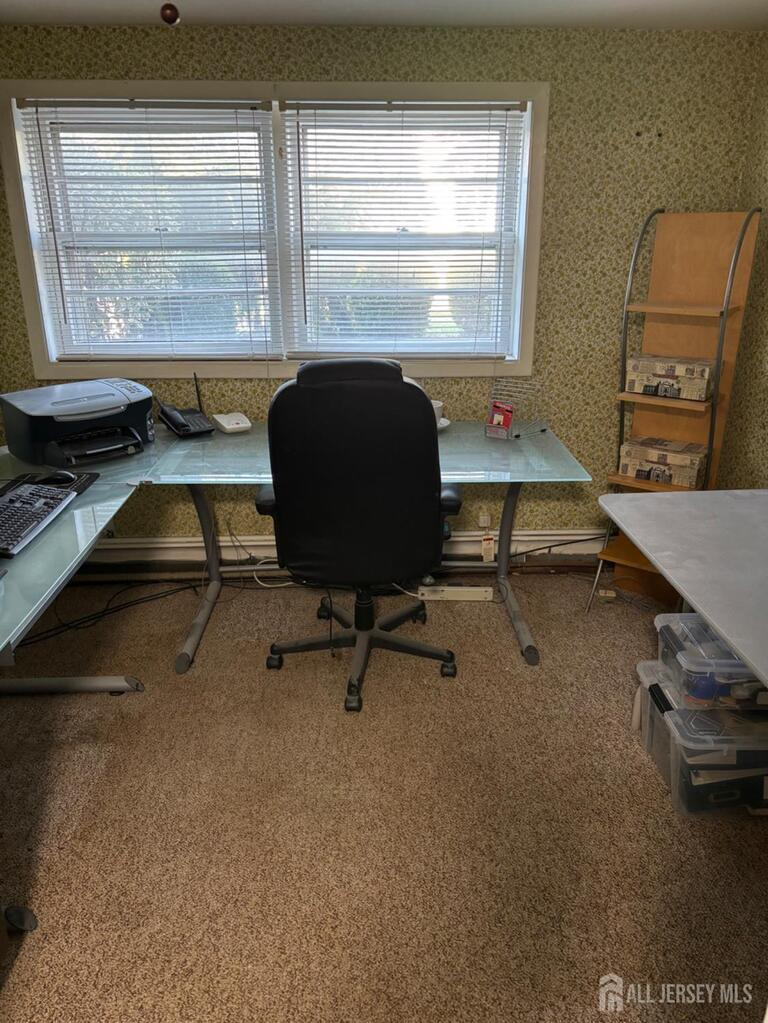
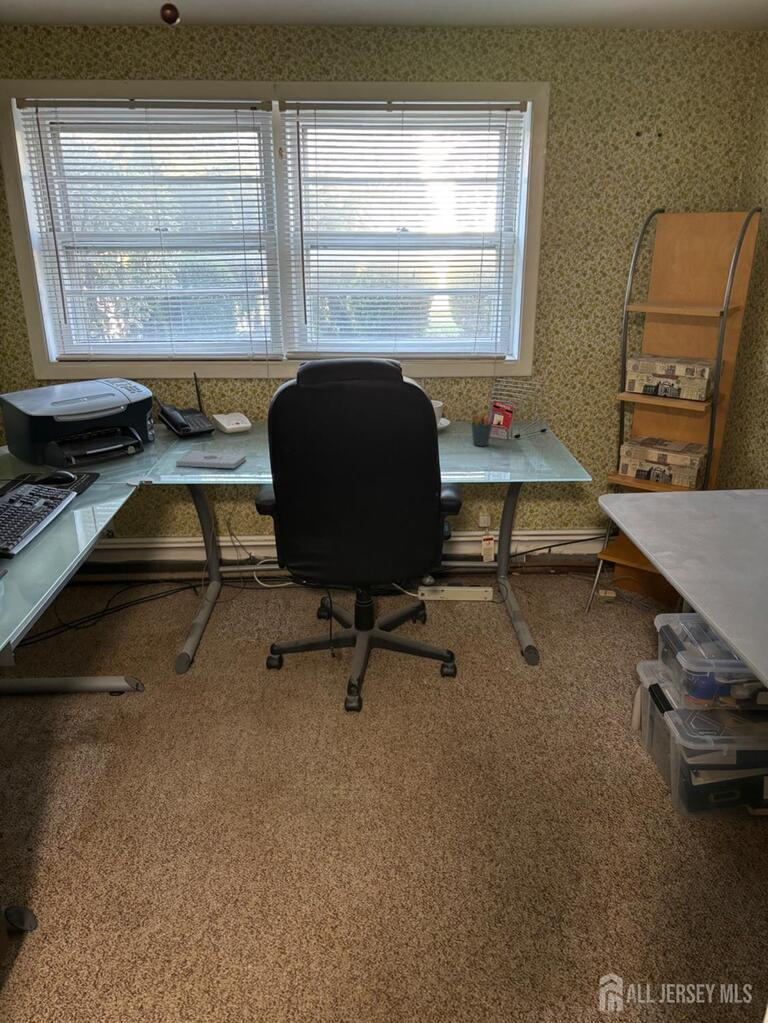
+ pen holder [470,412,494,447]
+ notepad [175,451,247,469]
